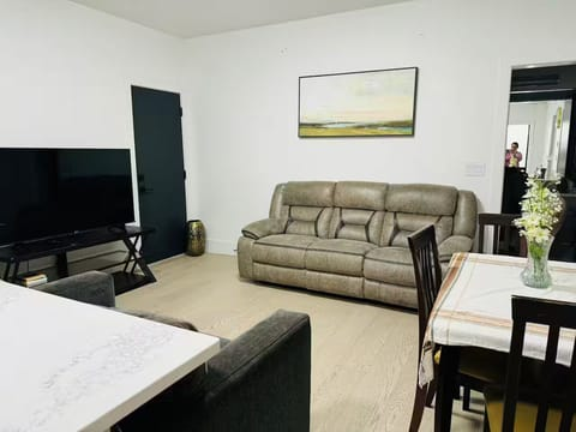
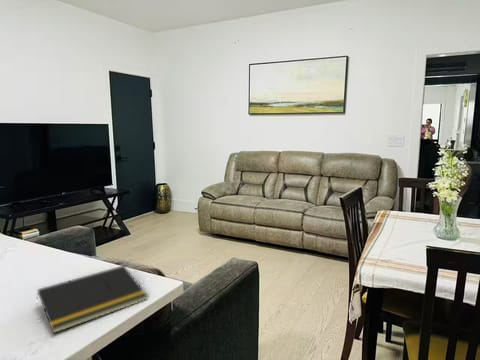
+ notepad [35,264,149,335]
